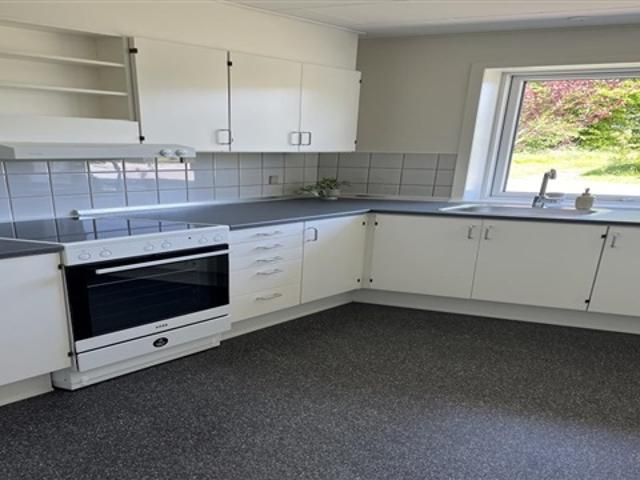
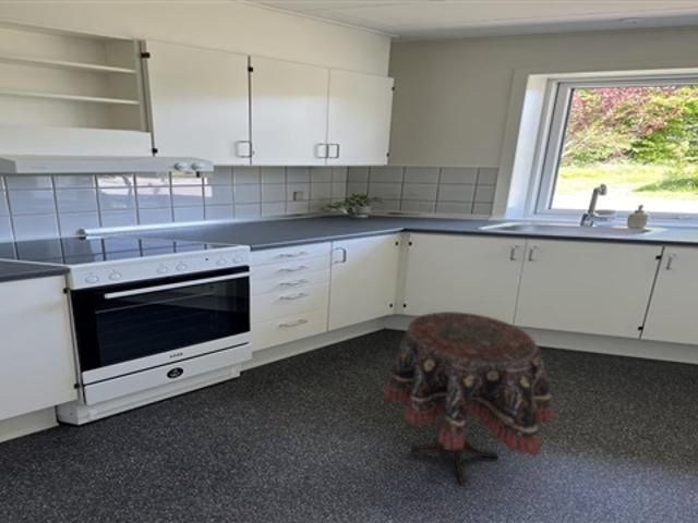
+ side table [383,311,555,487]
